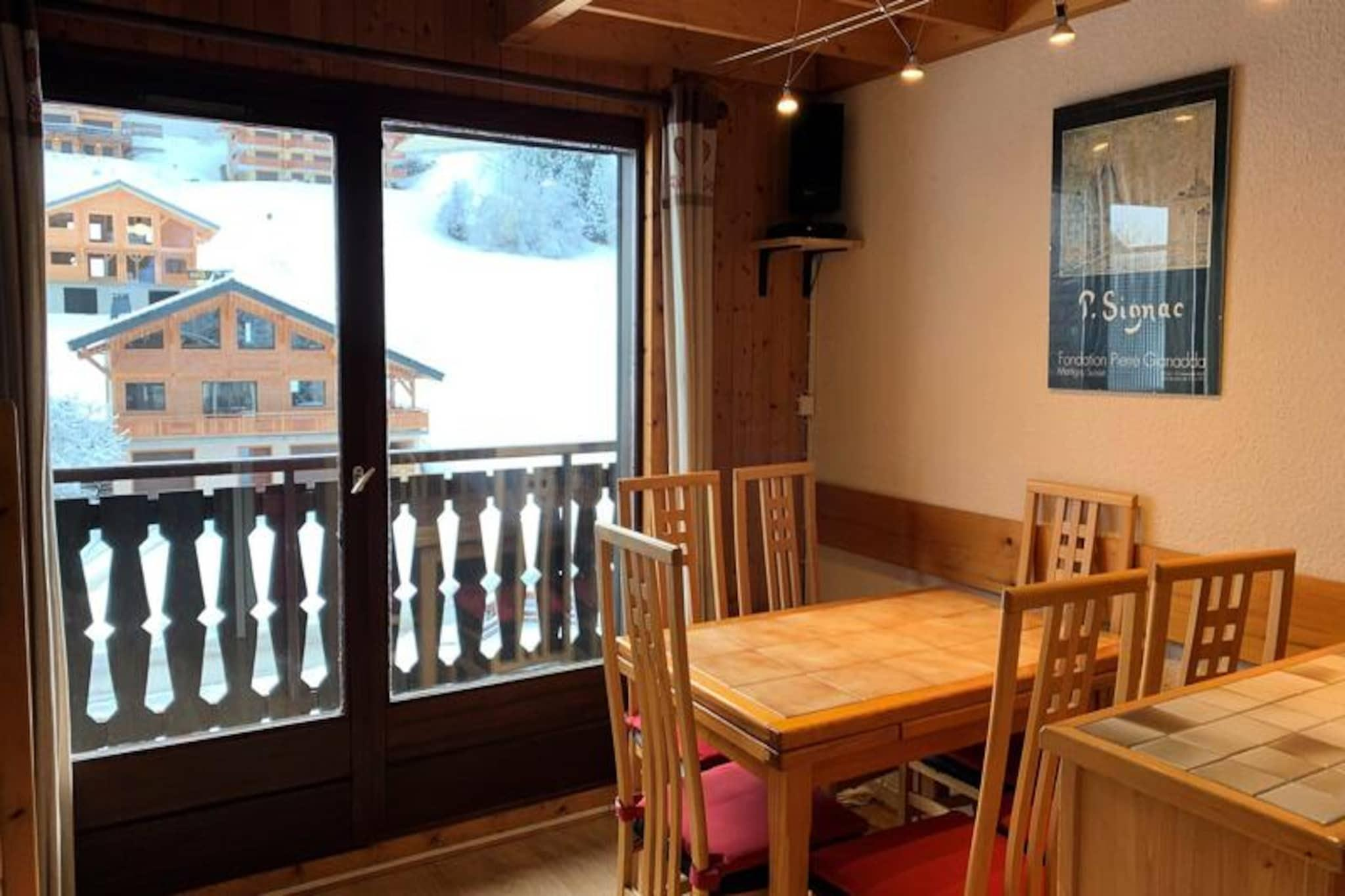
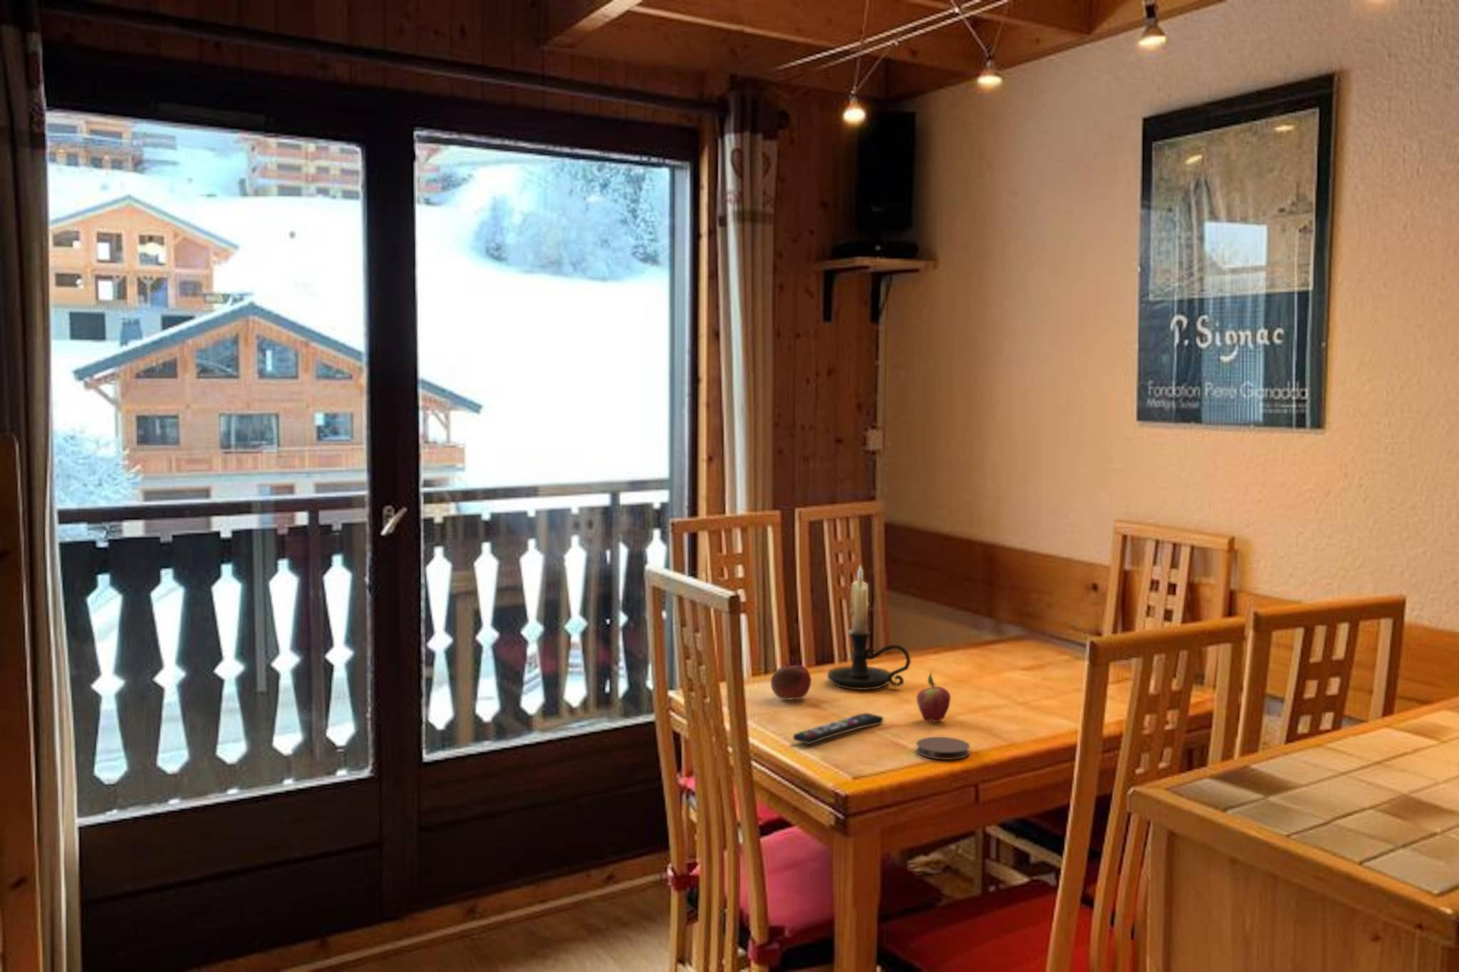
+ candle holder [827,563,912,691]
+ fruit [916,670,951,724]
+ coaster [916,737,970,760]
+ fruit [770,662,812,701]
+ remote control [792,712,884,745]
